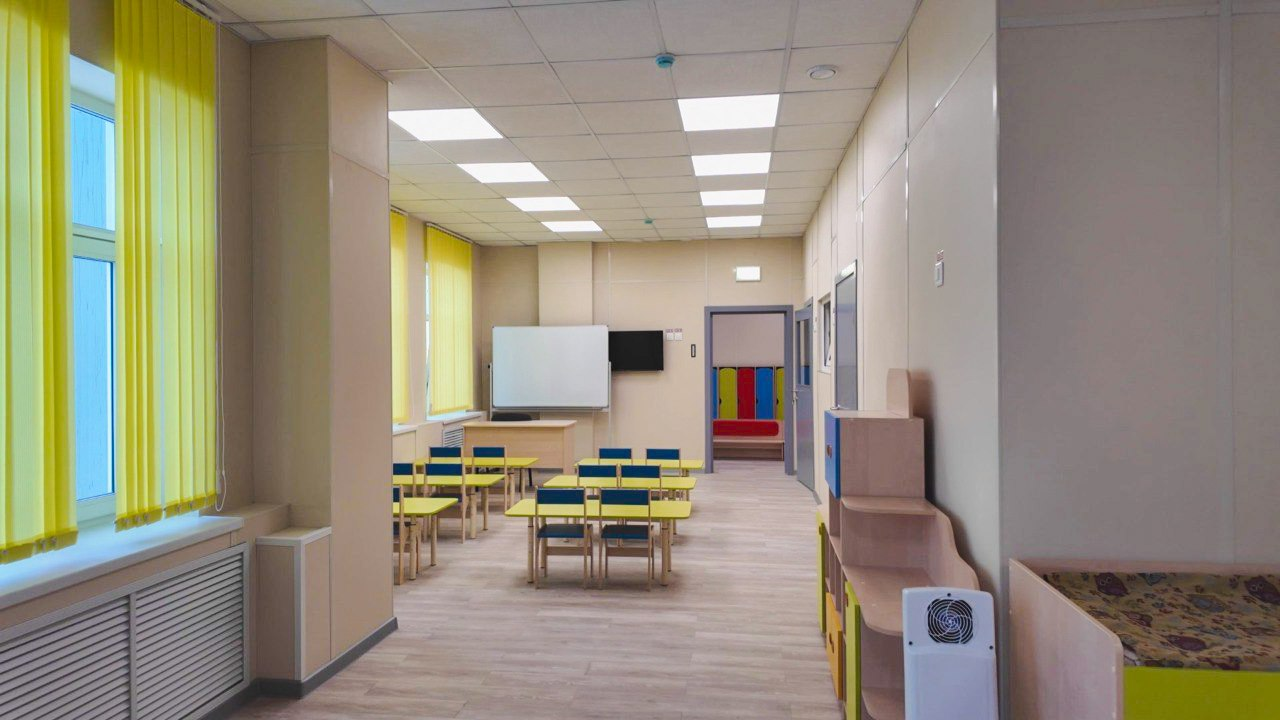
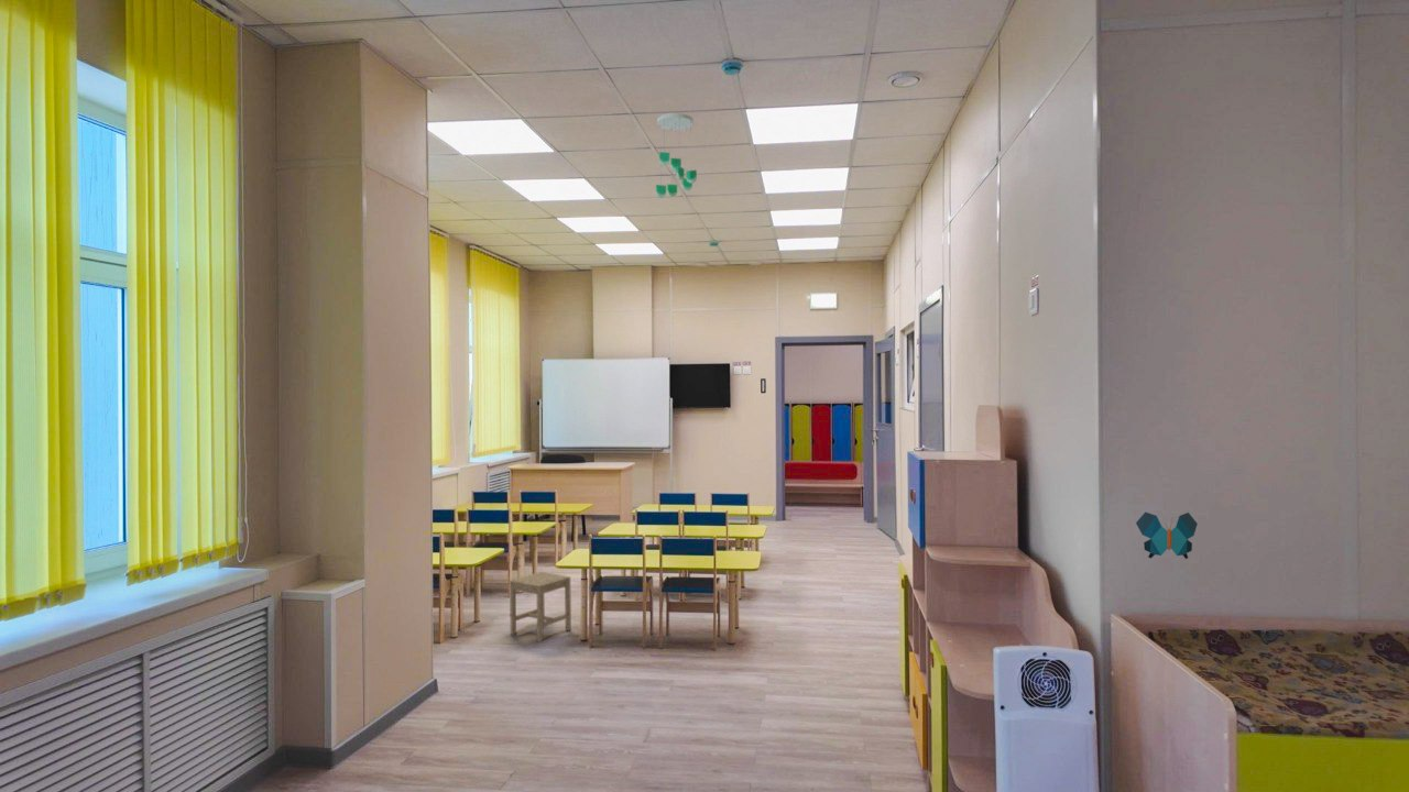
+ ceiling mobile [655,112,698,199]
+ decorative butterfly [1135,512,1199,560]
+ stool [509,571,572,642]
